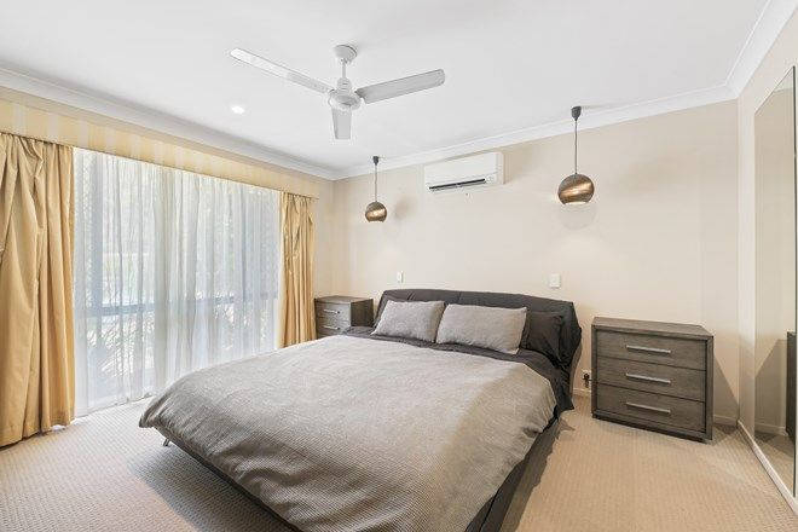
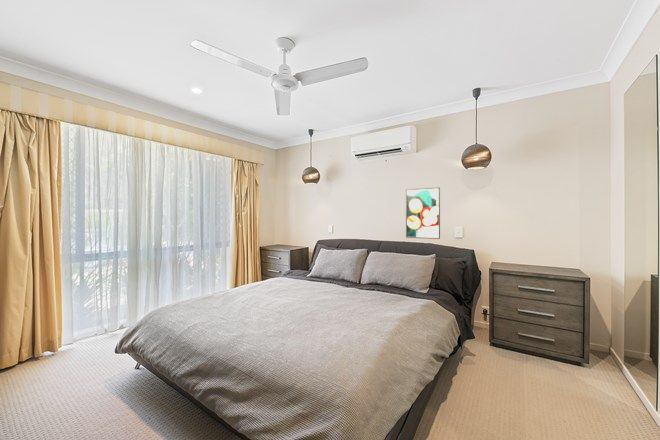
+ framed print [405,186,441,240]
